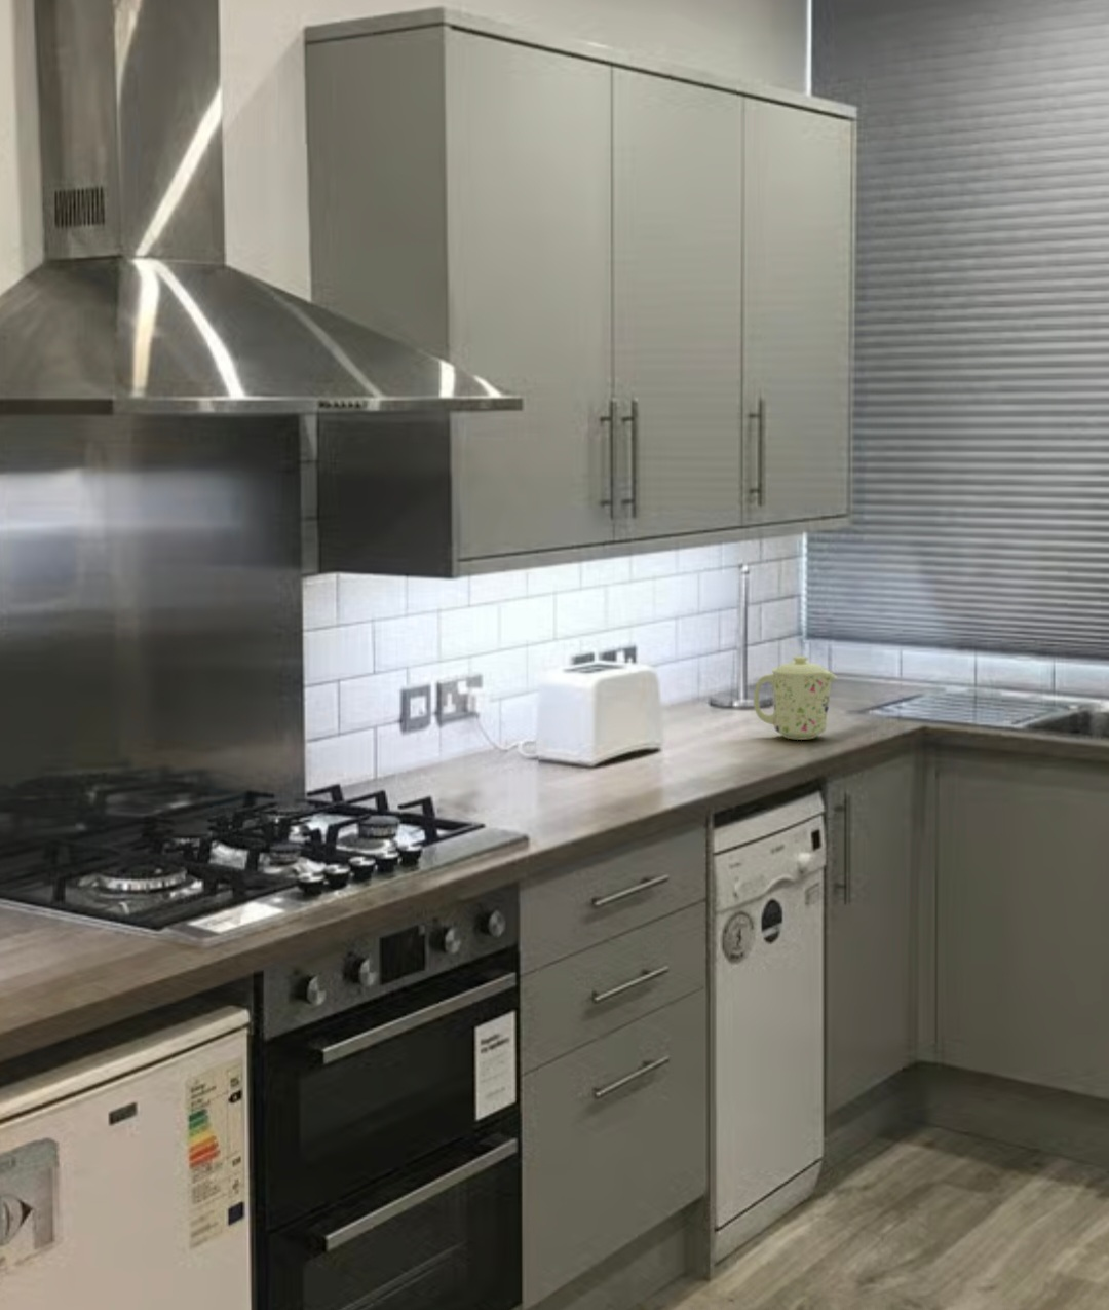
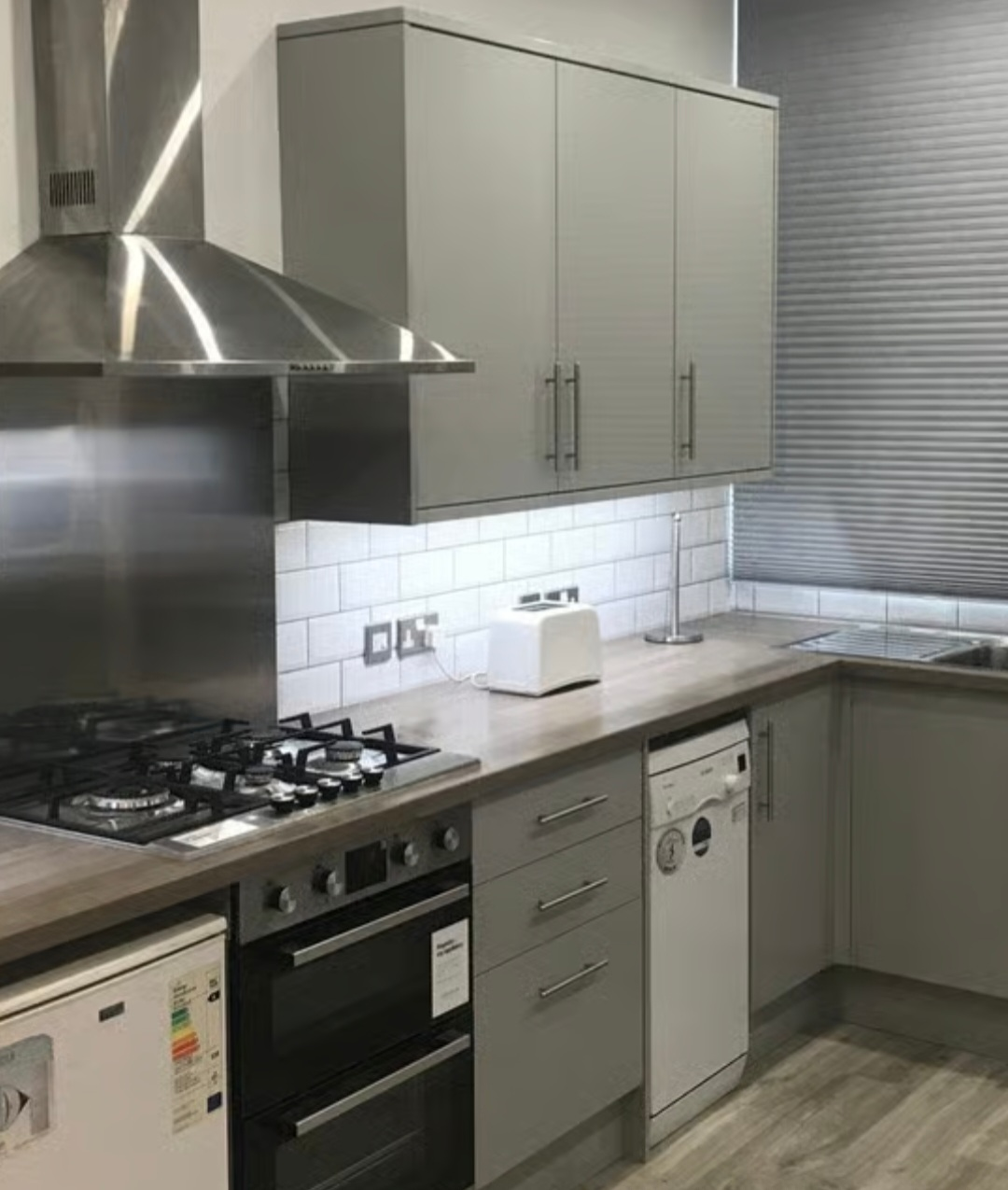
- mug [753,655,839,741]
